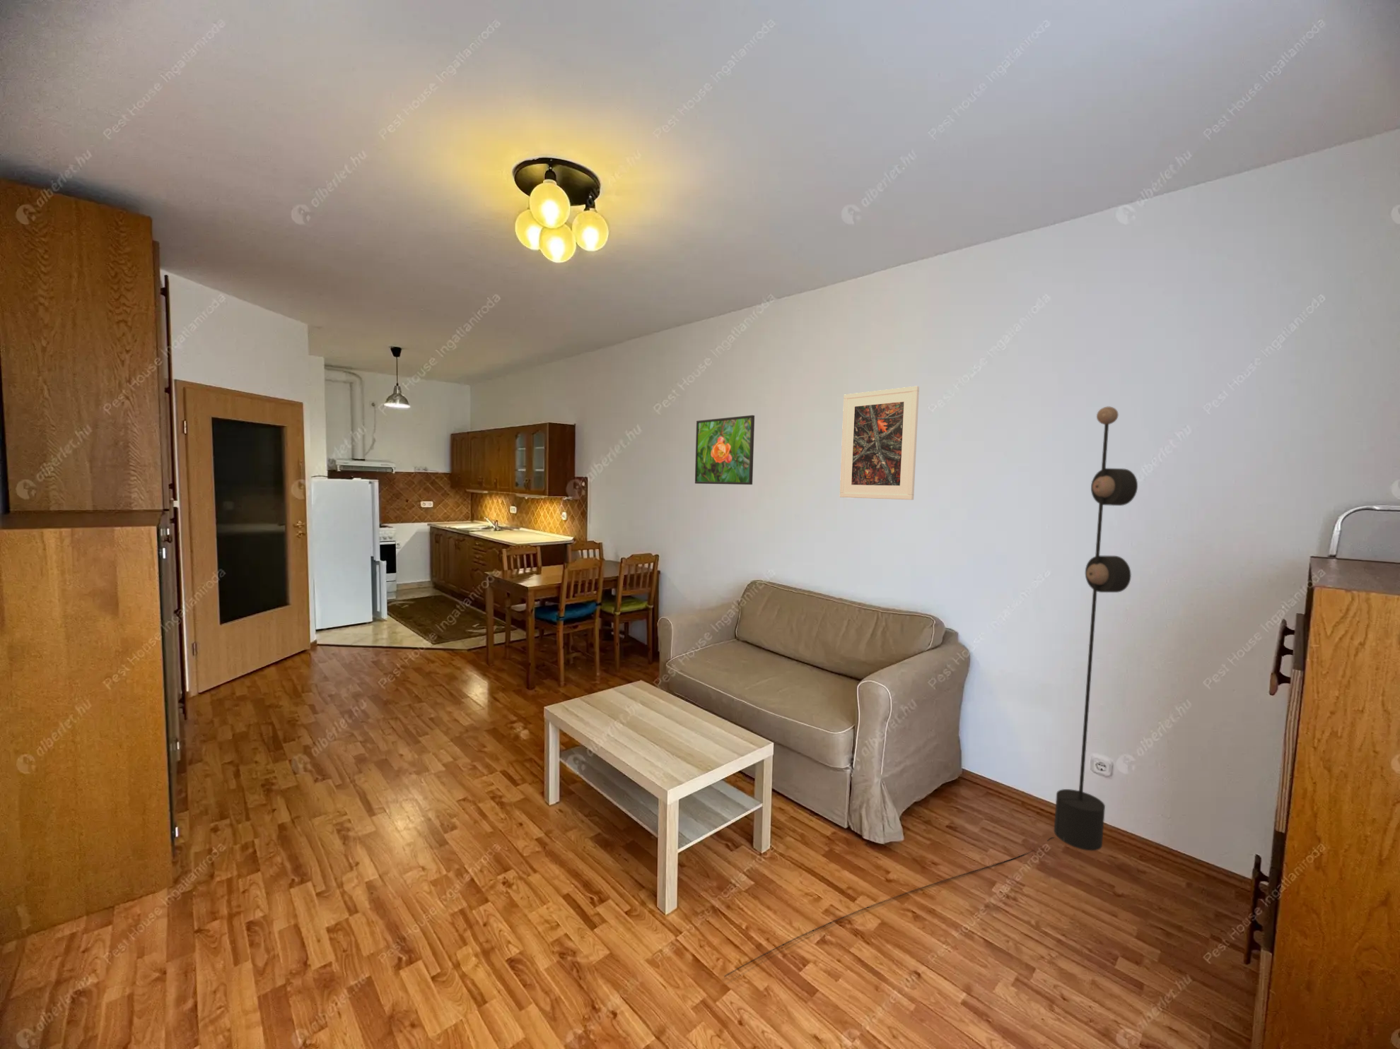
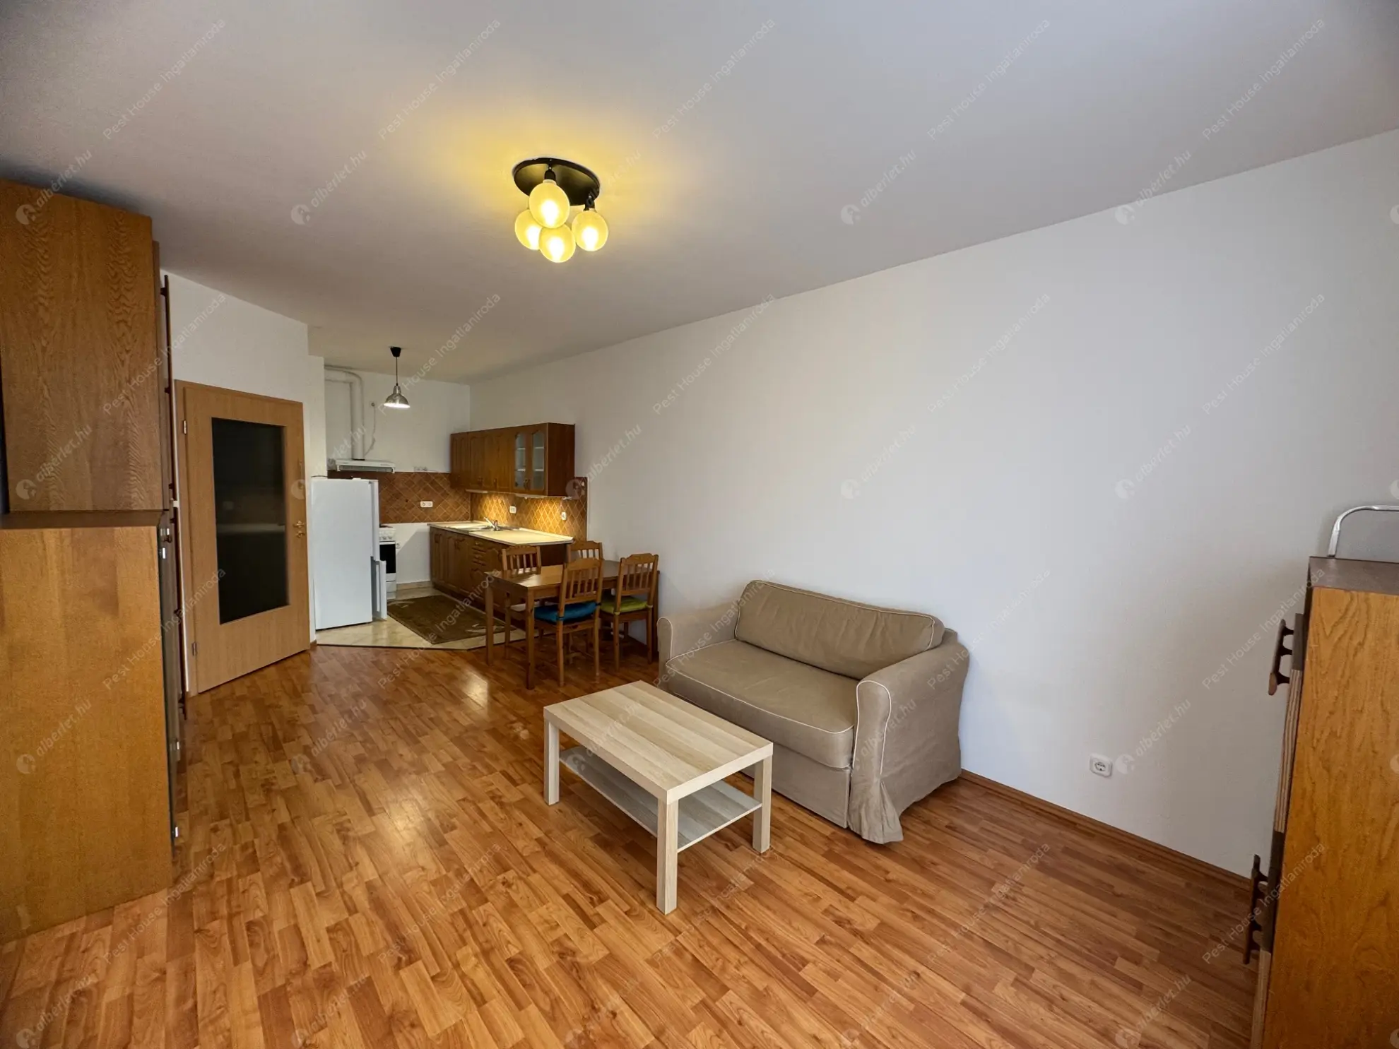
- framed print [694,414,755,485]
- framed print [839,386,919,501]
- floor lamp [723,405,1139,977]
